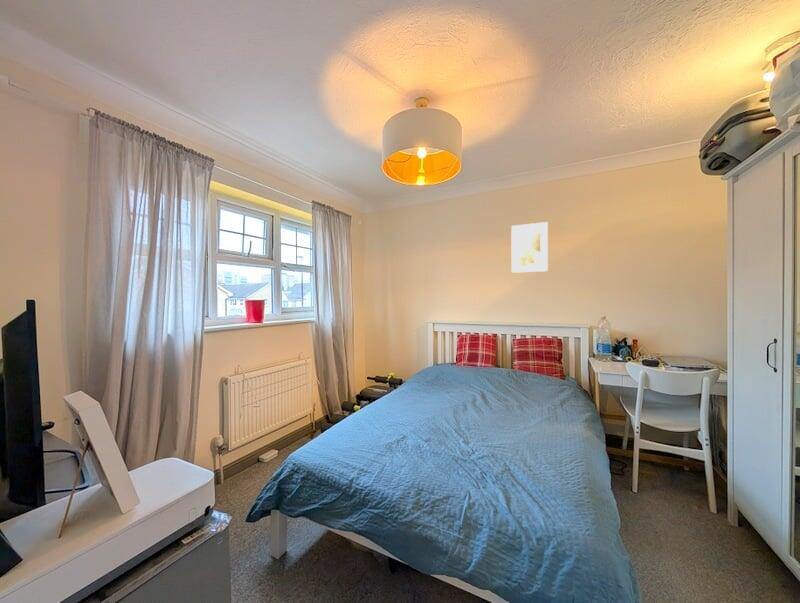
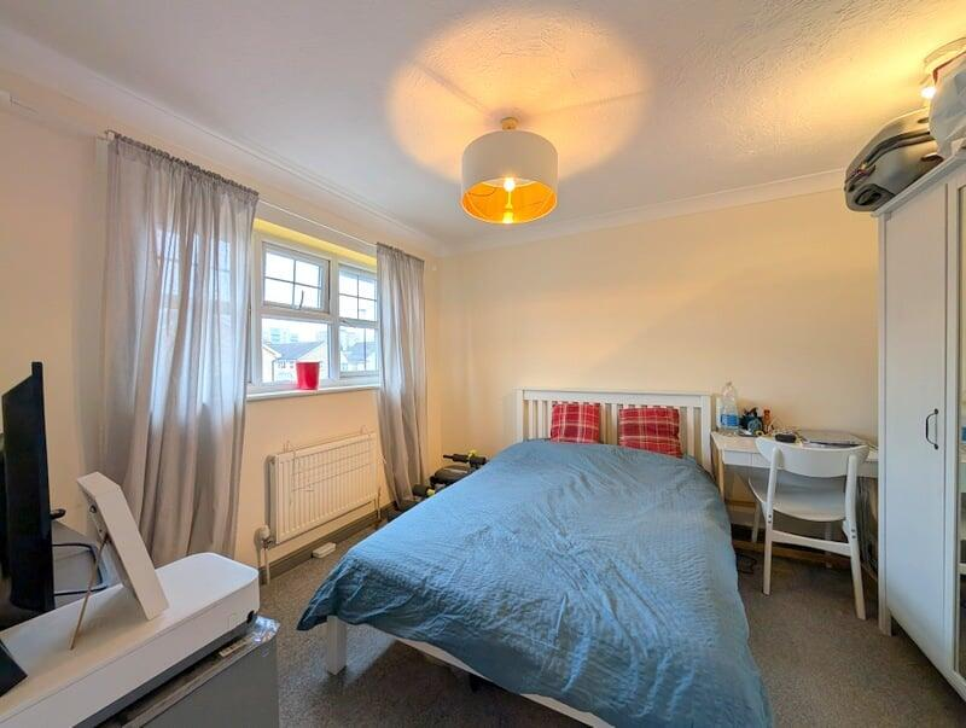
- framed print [510,221,549,274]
